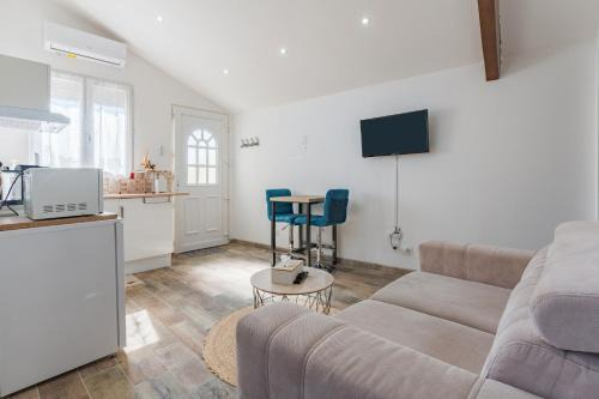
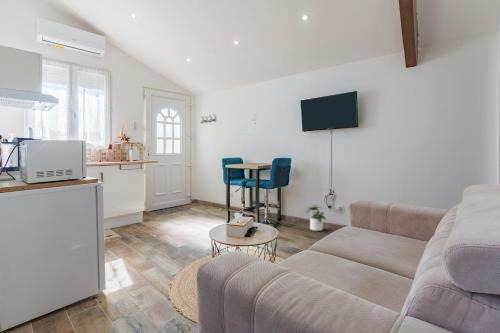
+ potted plant [304,203,328,232]
